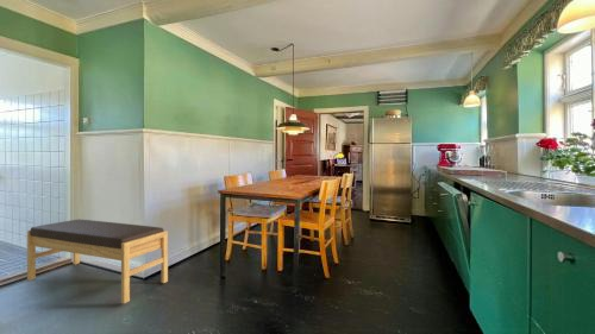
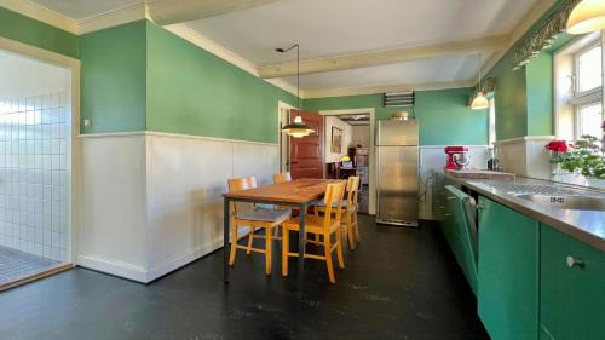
- bench [26,219,169,304]
